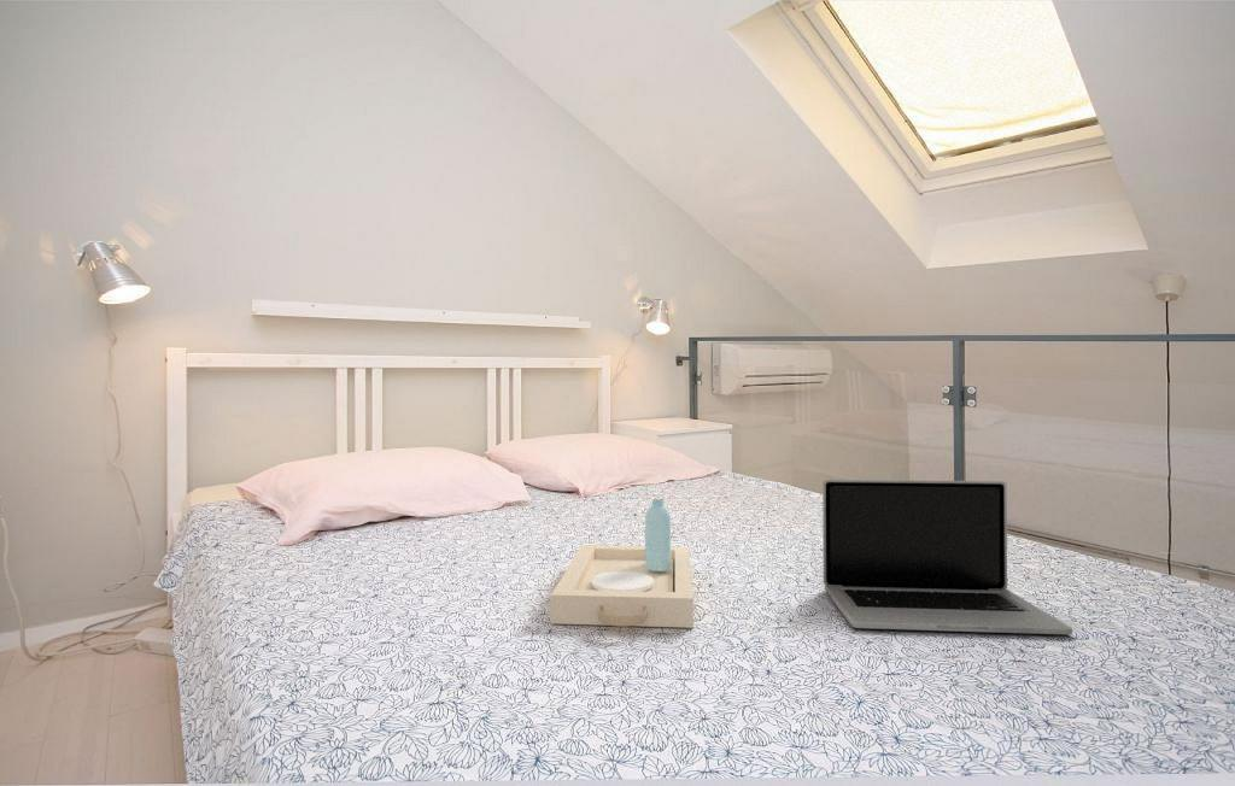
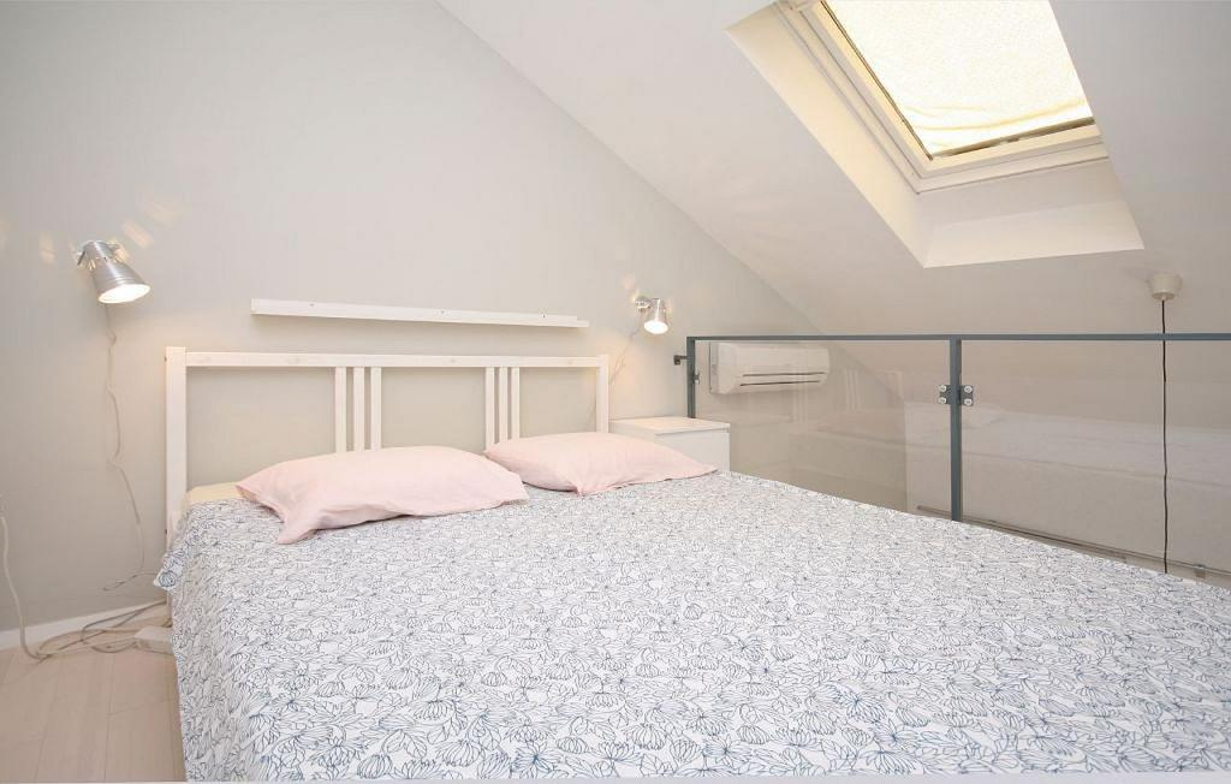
- serving tray [550,498,695,629]
- laptop [821,479,1073,635]
